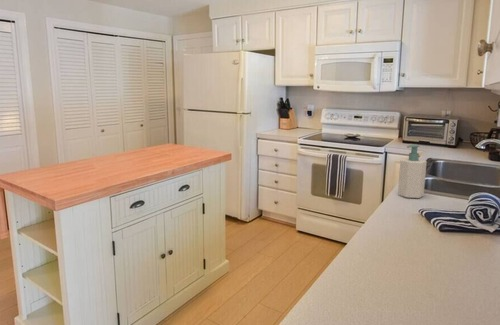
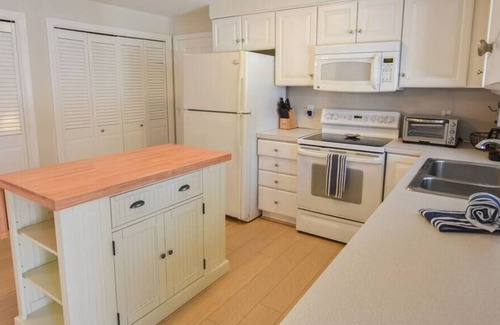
- soap bottle [397,144,428,199]
